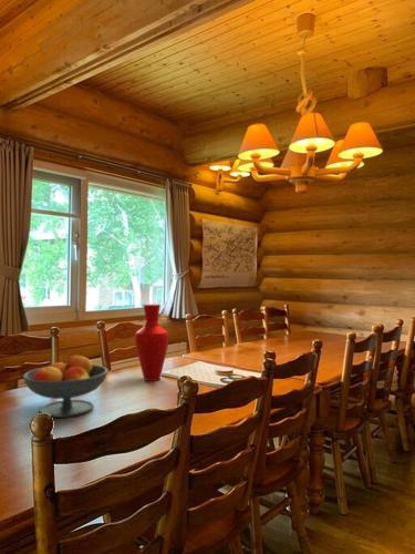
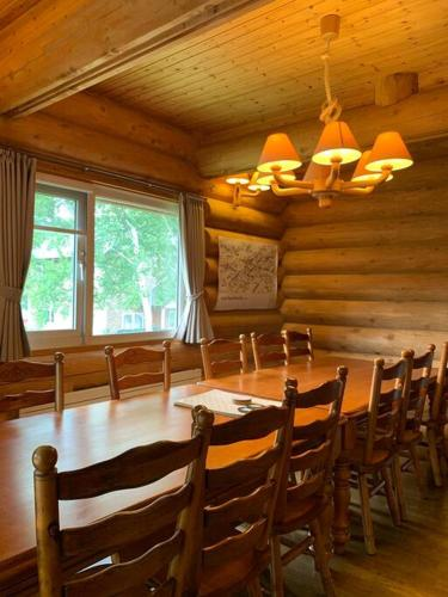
- fruit bowl [22,355,110,419]
- vase [134,302,170,382]
